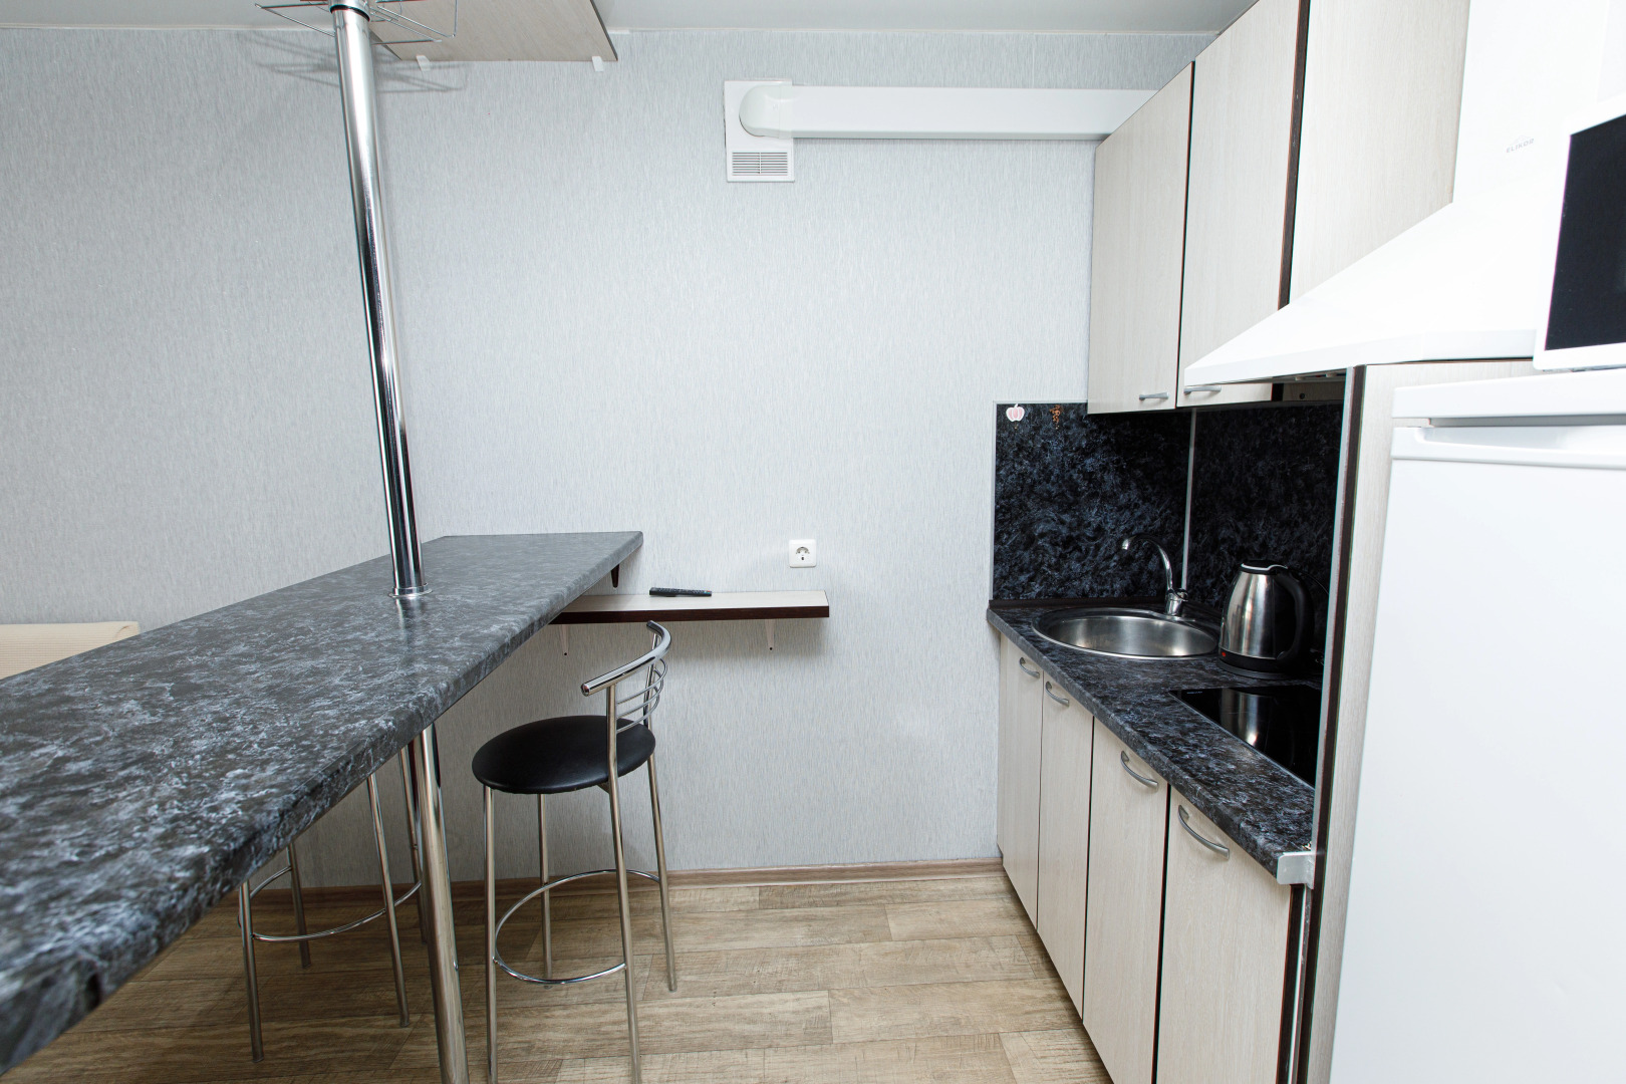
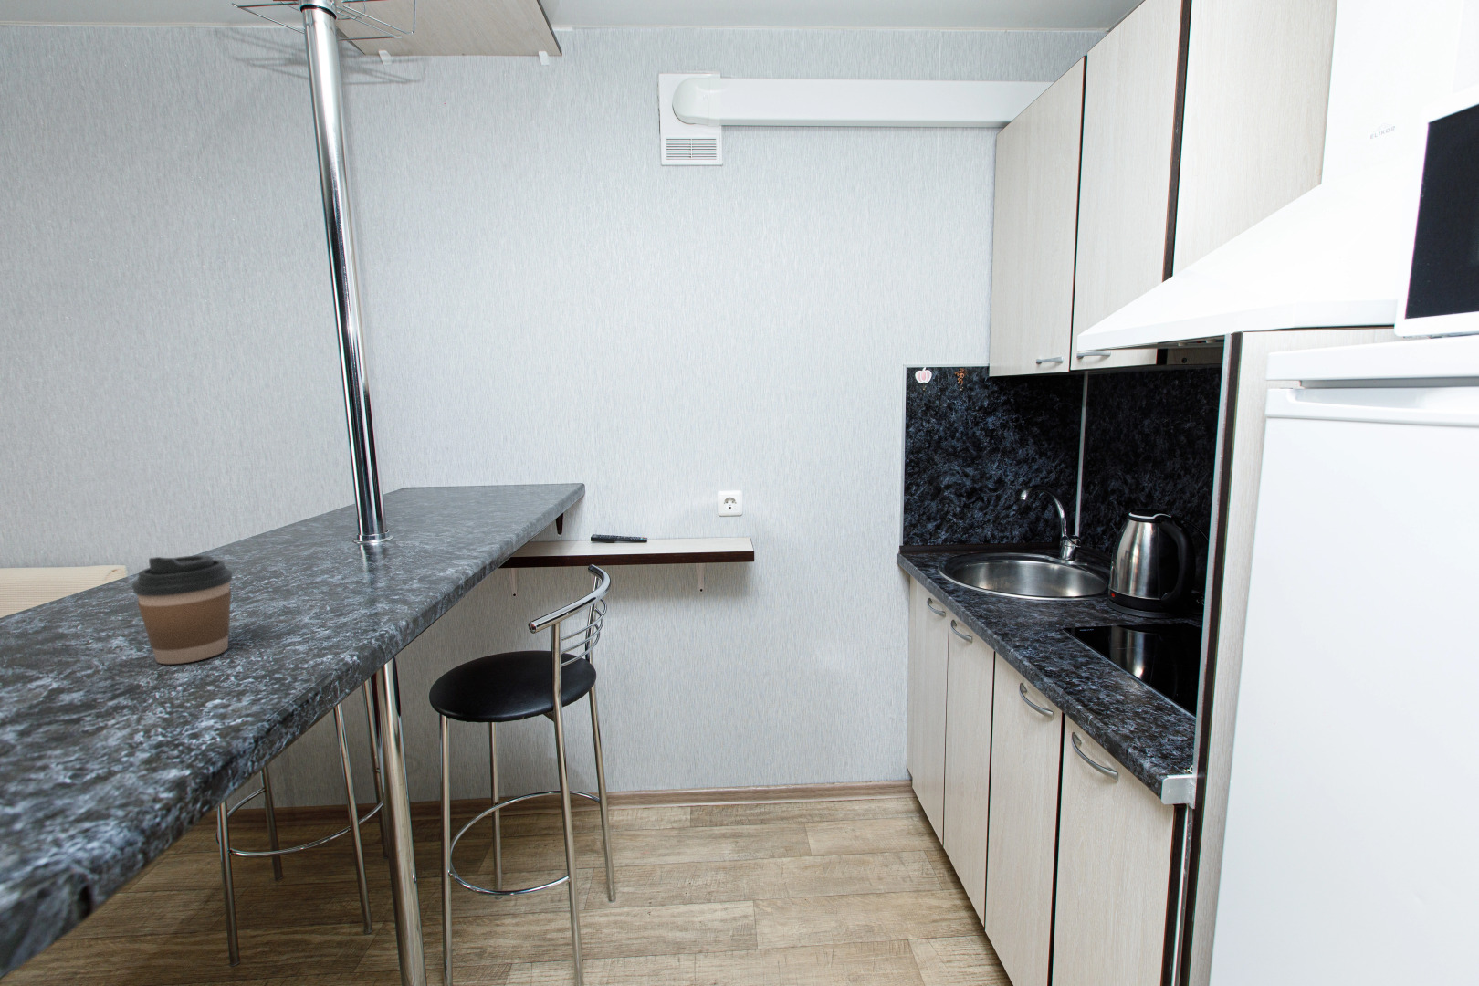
+ coffee cup [131,555,233,665]
